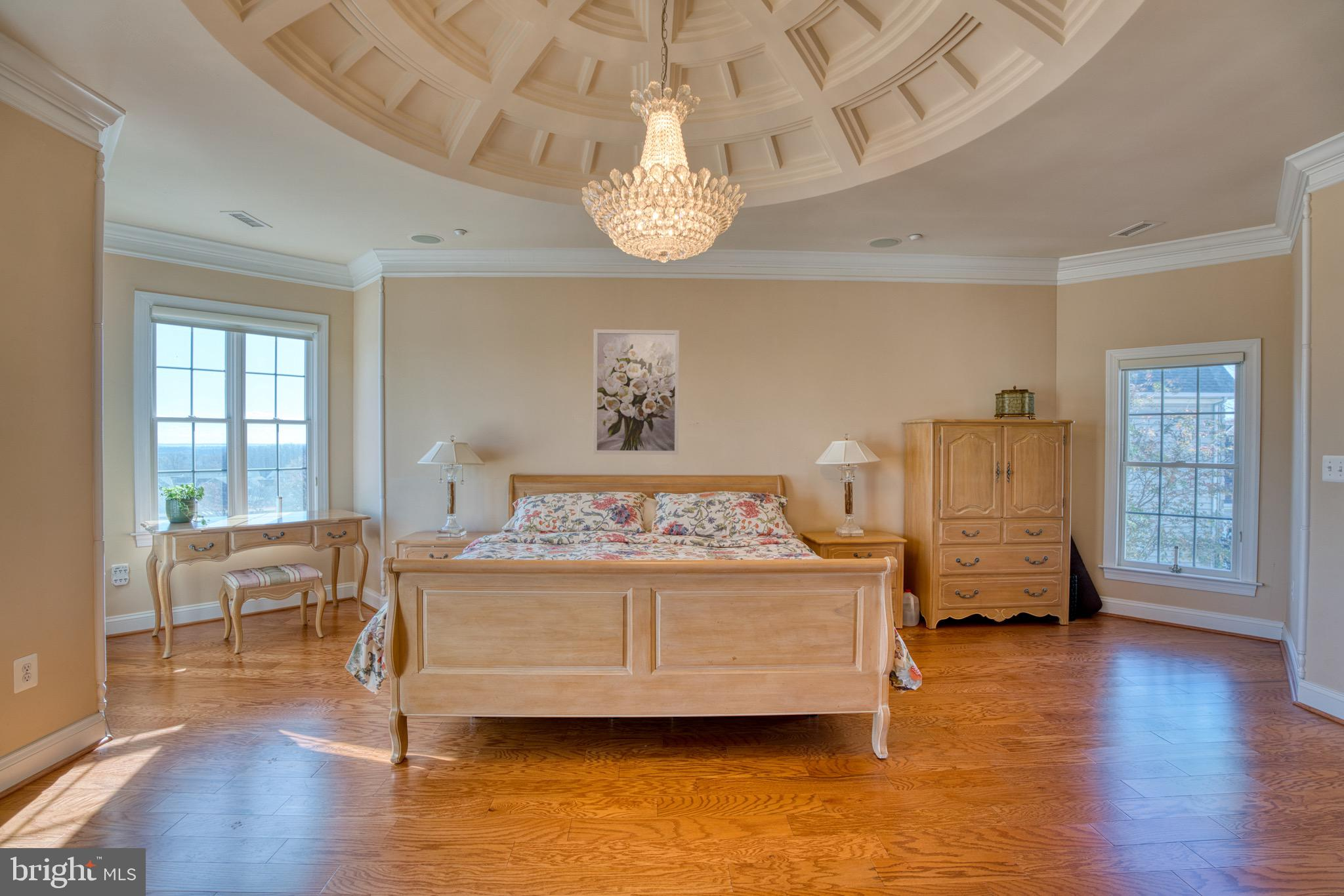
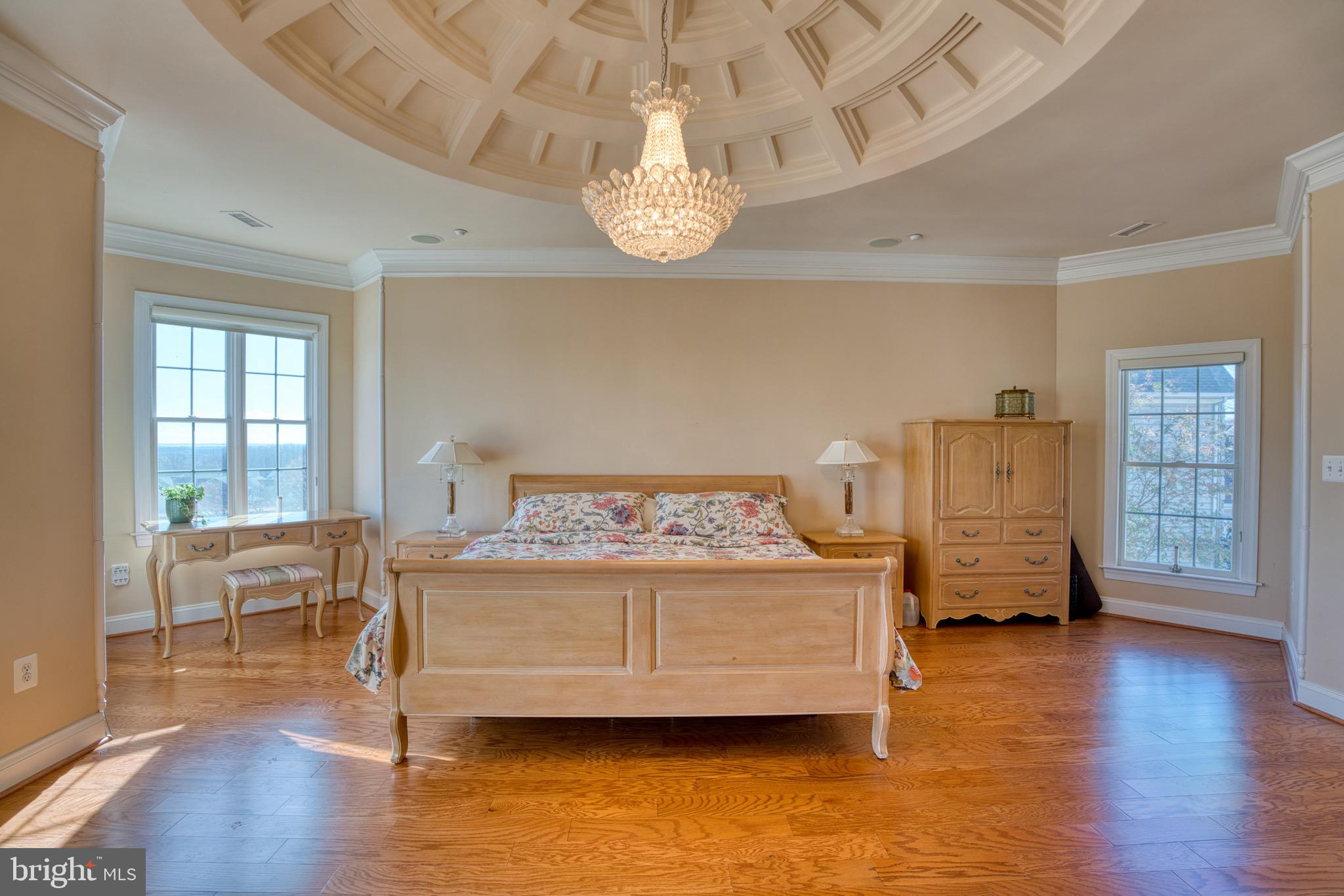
- wall art [593,329,680,455]
